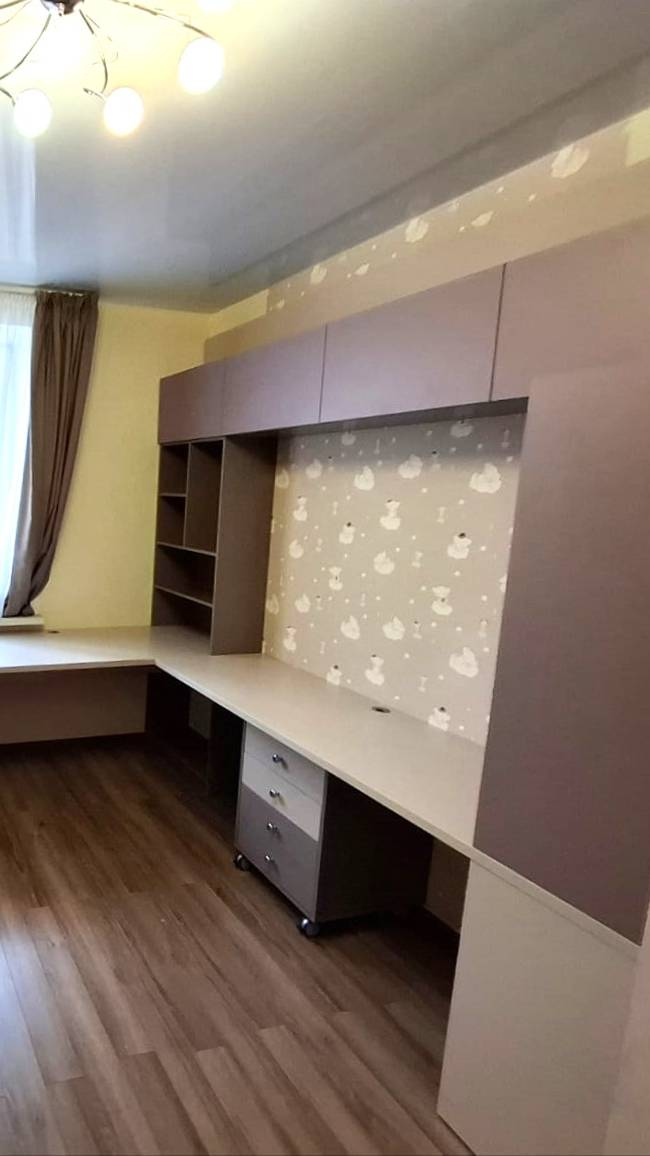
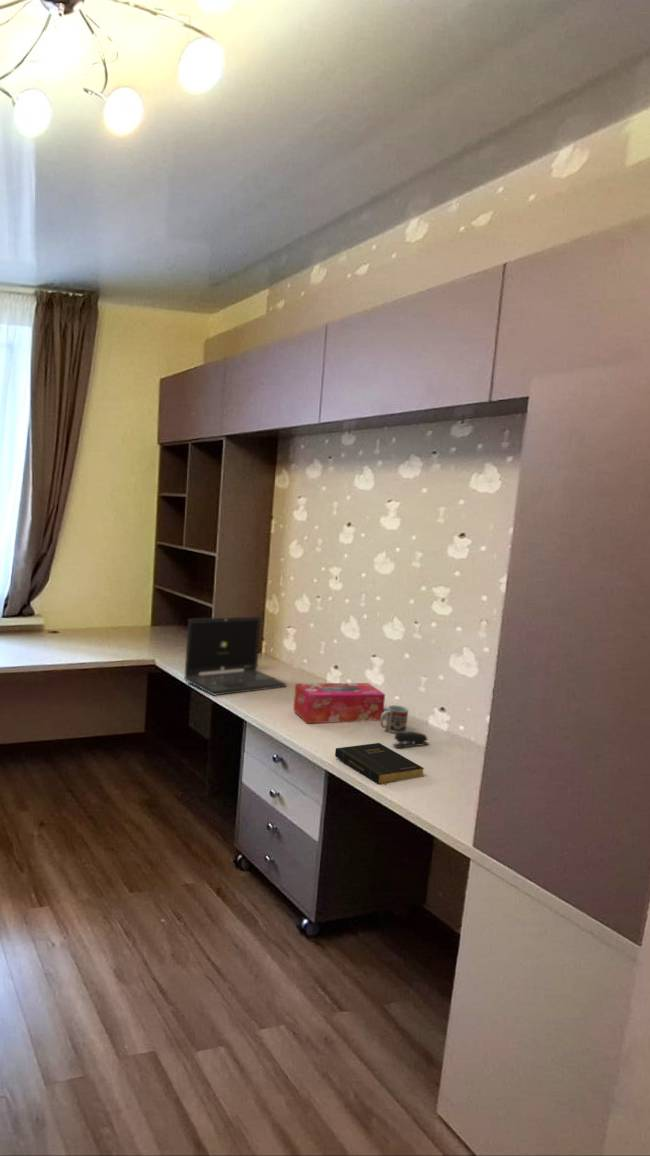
+ stapler [392,730,429,749]
+ cup [379,704,410,734]
+ laptop [183,615,288,697]
+ tissue box [292,682,386,724]
+ book [334,742,425,786]
